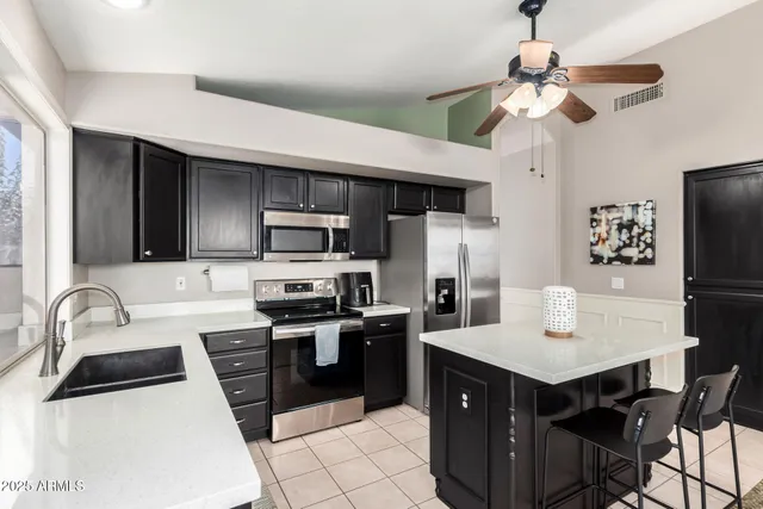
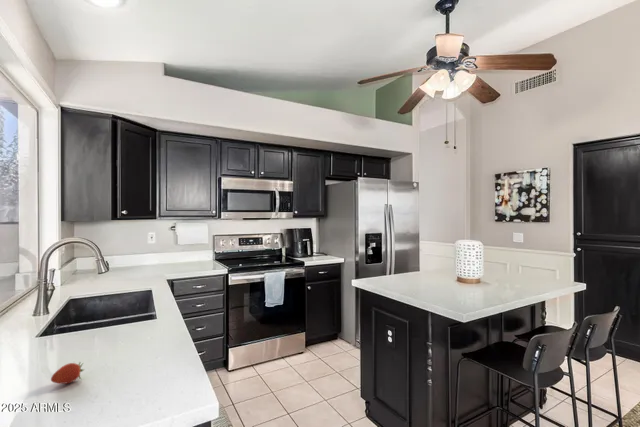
+ fruit [50,361,85,385]
